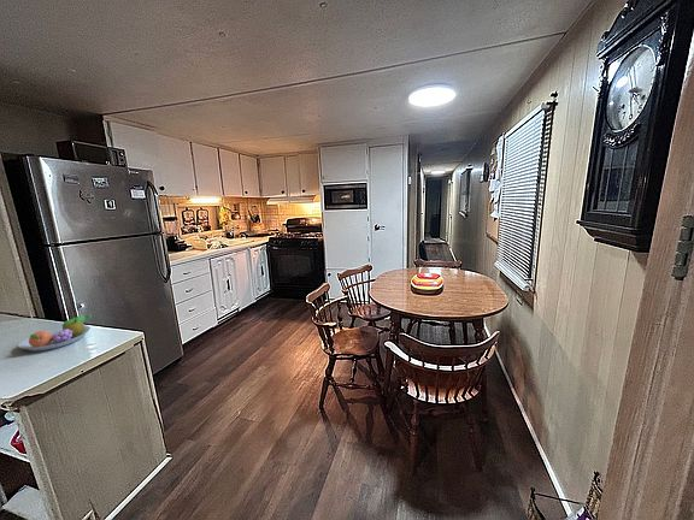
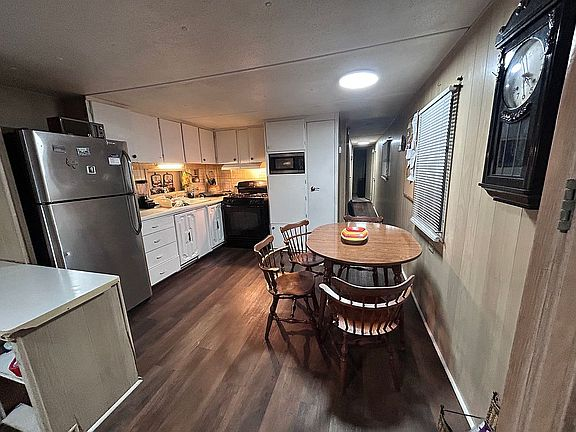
- fruit bowl [17,313,93,353]
